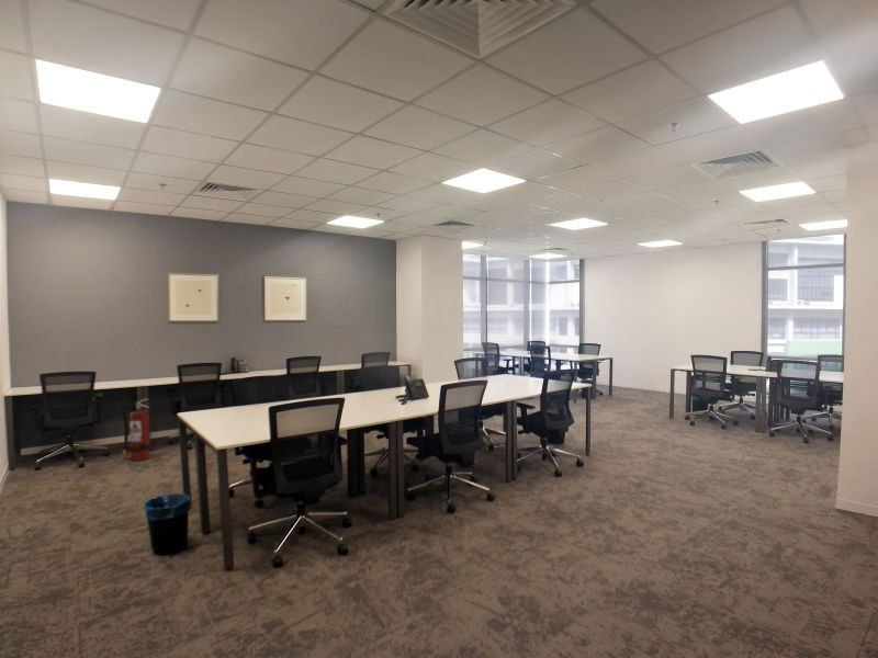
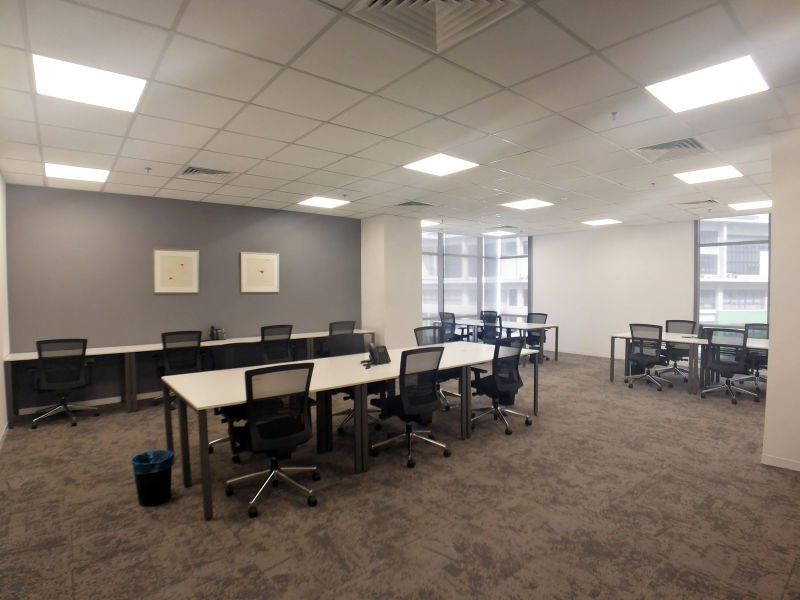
- fire extinguisher [121,398,151,462]
